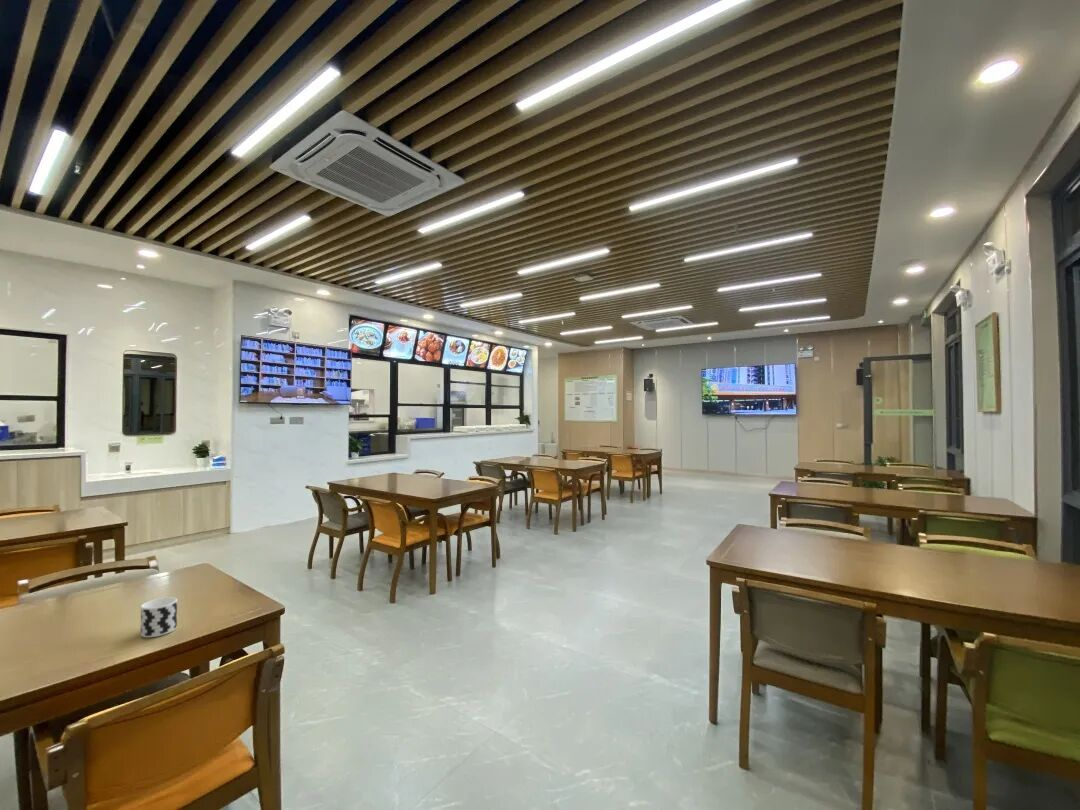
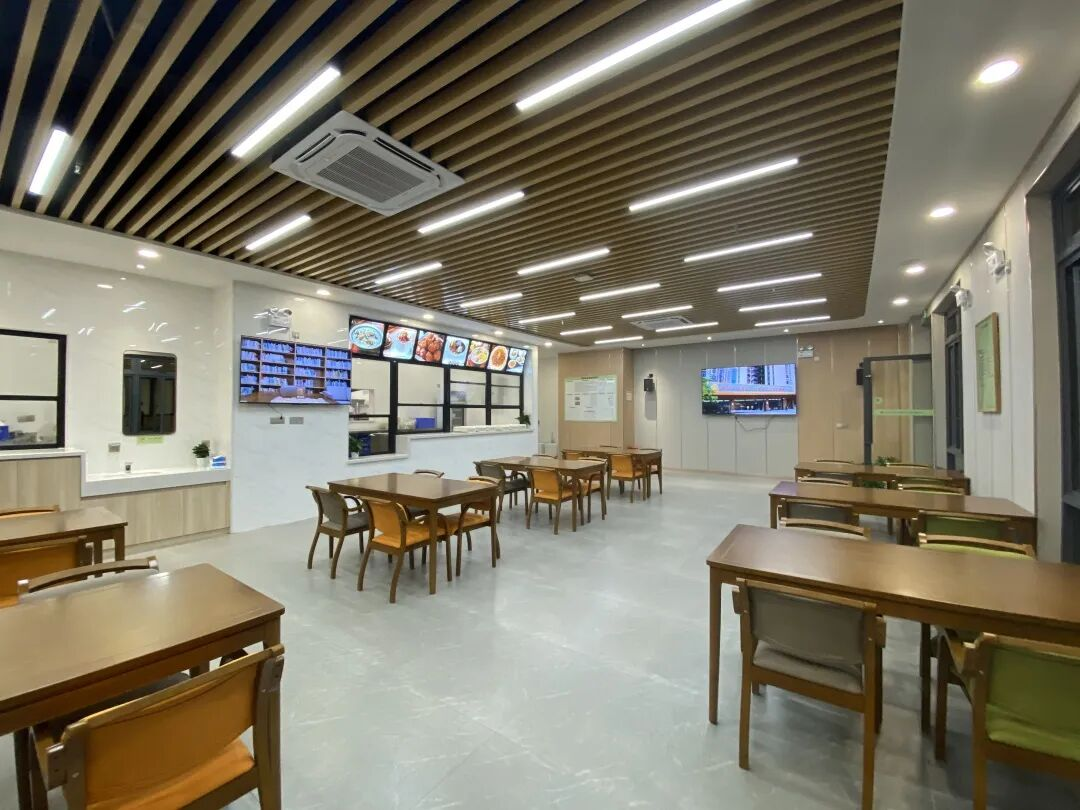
- cup [140,596,178,638]
